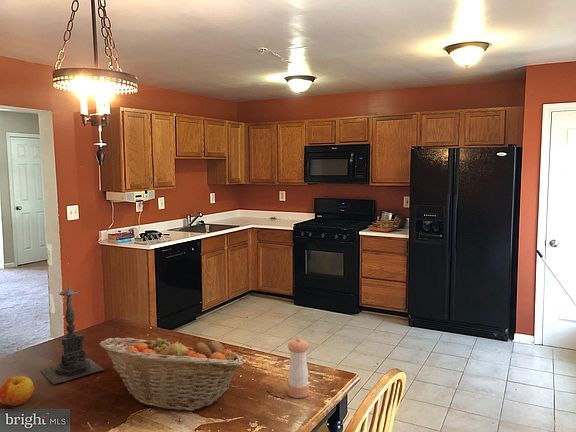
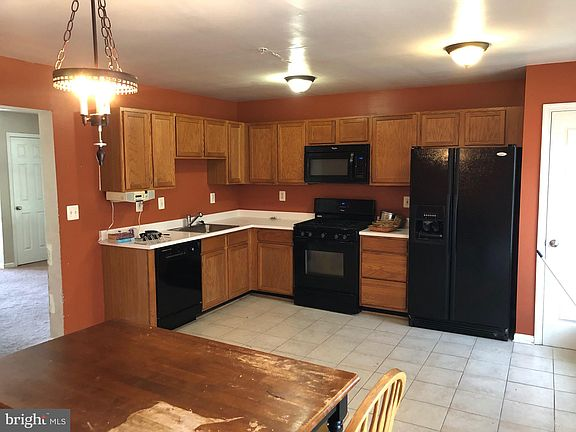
- pepper shaker [287,337,310,399]
- fruit basket [99,333,245,412]
- candle holder [40,278,106,386]
- apple [0,375,35,407]
